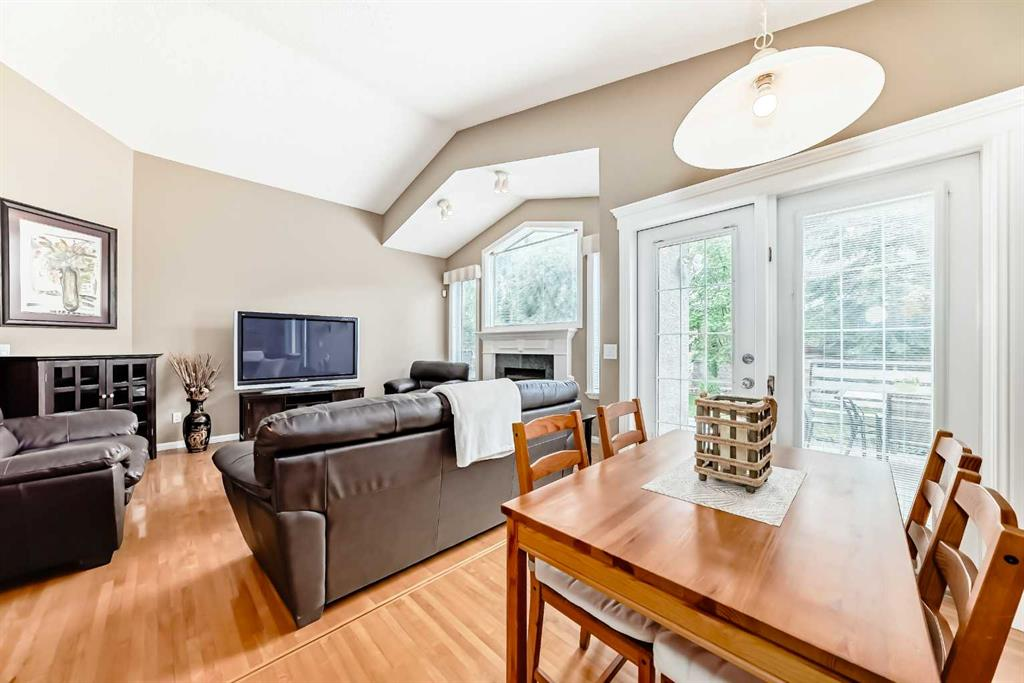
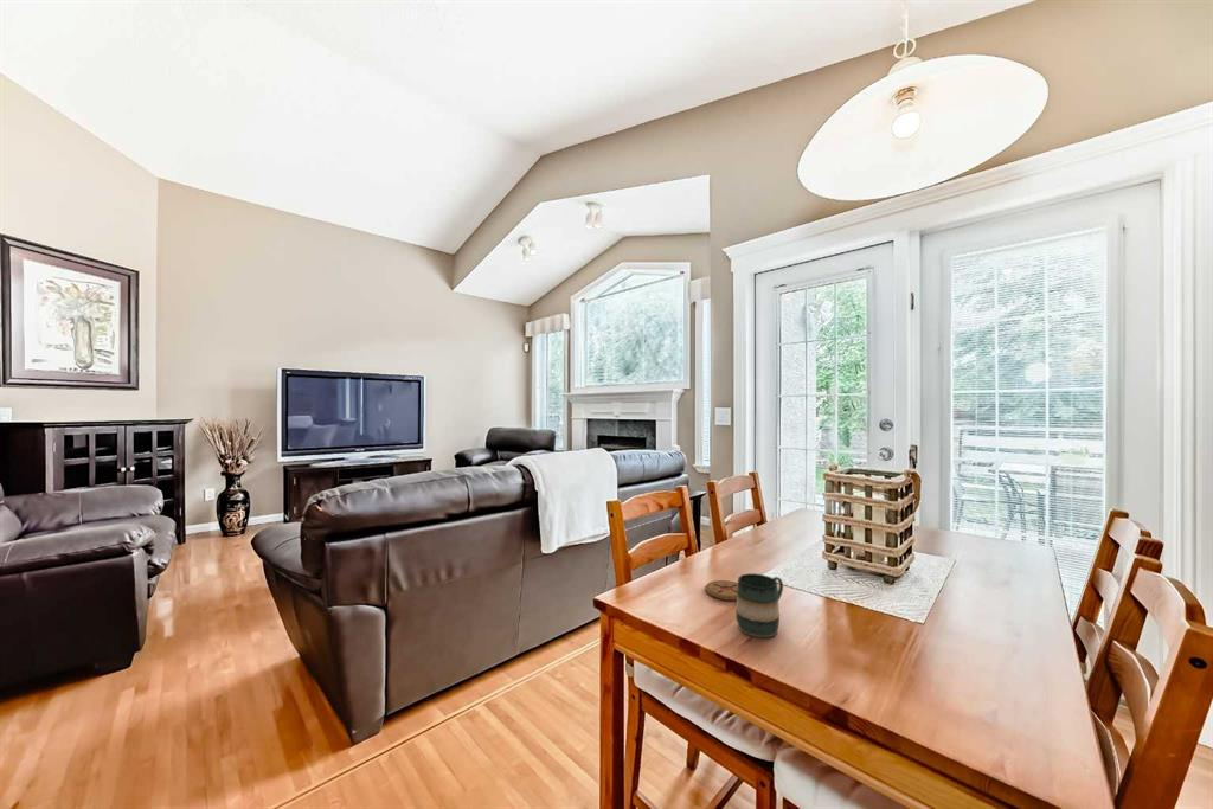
+ mug [734,572,784,638]
+ coaster [704,579,738,602]
